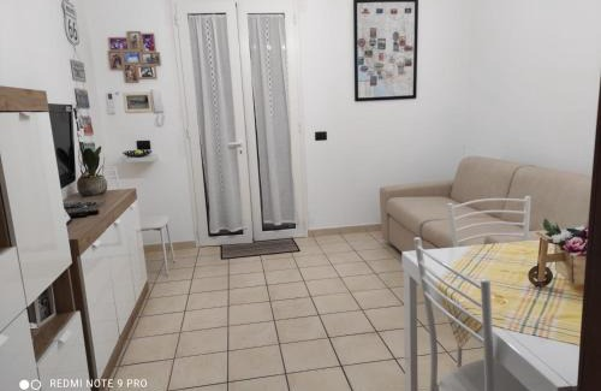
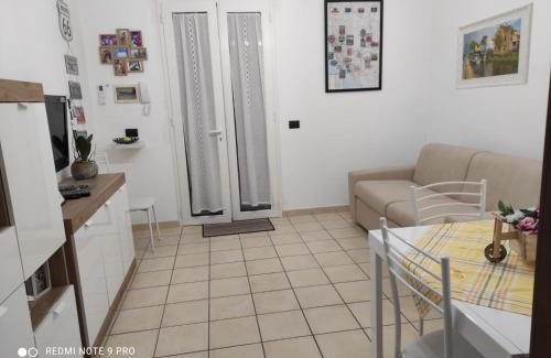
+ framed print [454,1,534,90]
